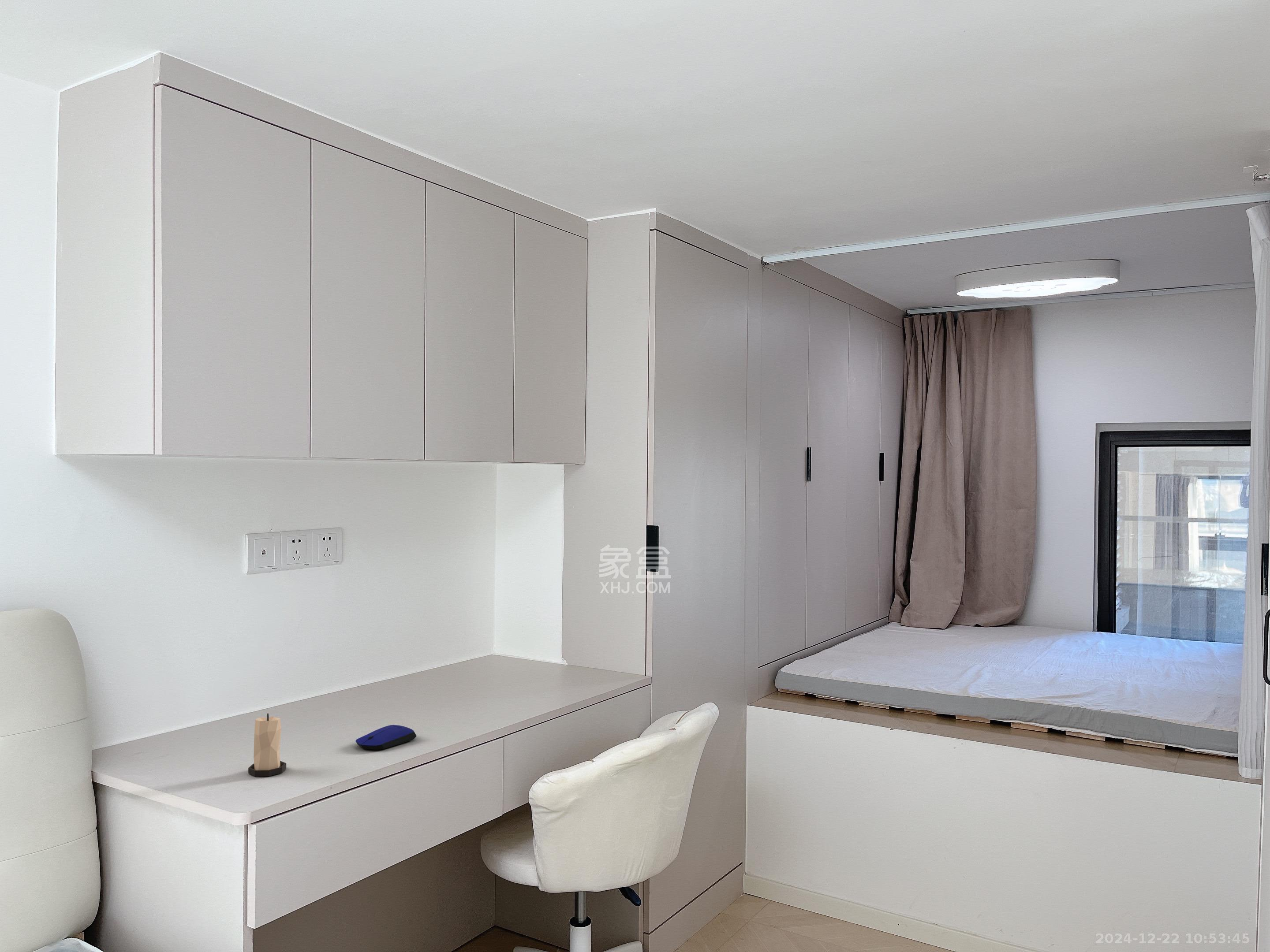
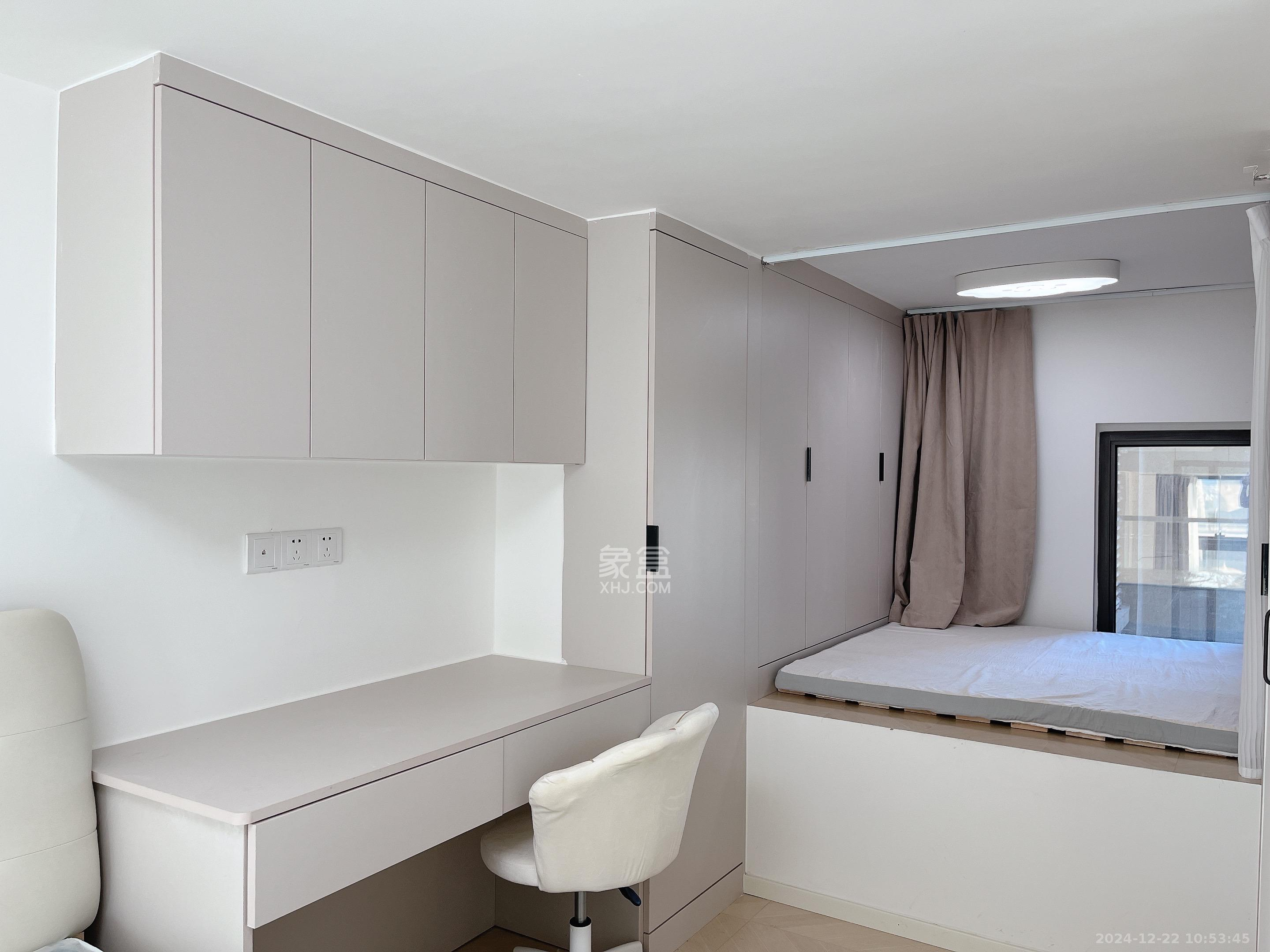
- computer mouse [355,725,417,750]
- candle [248,713,287,777]
